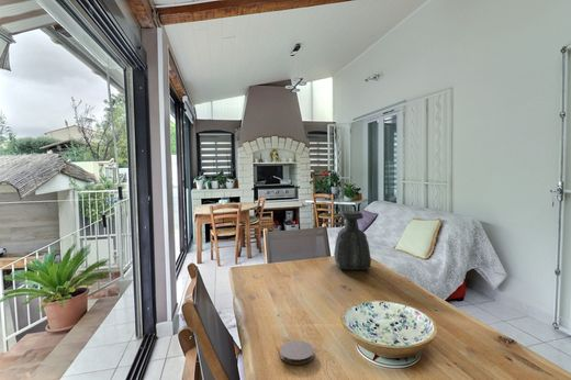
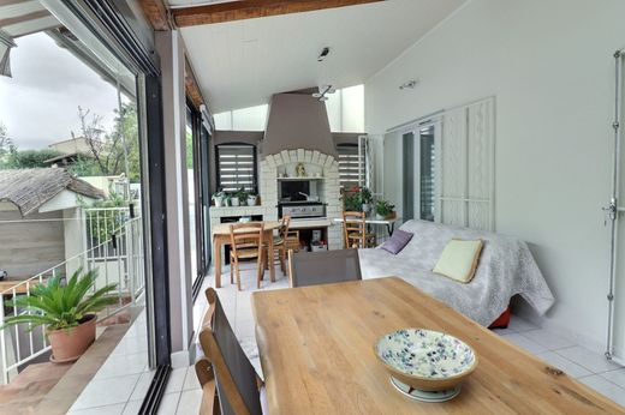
- bottle [333,210,372,271]
- coaster [279,339,315,366]
